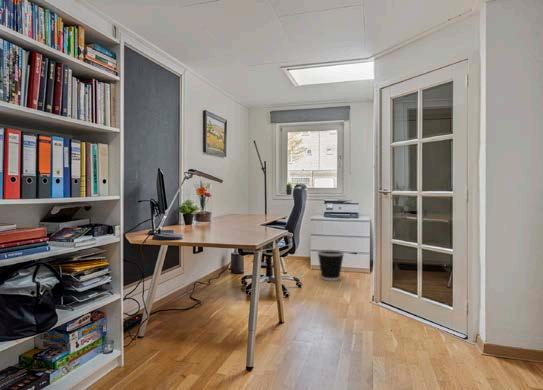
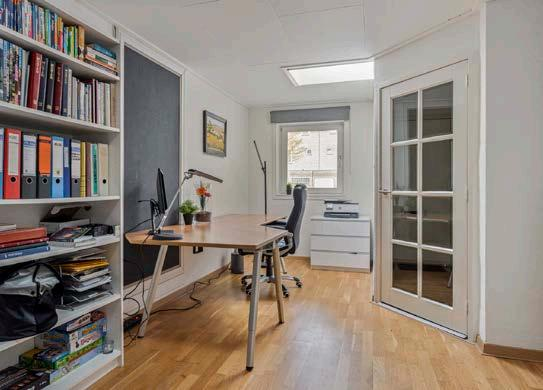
- wastebasket [316,249,345,282]
